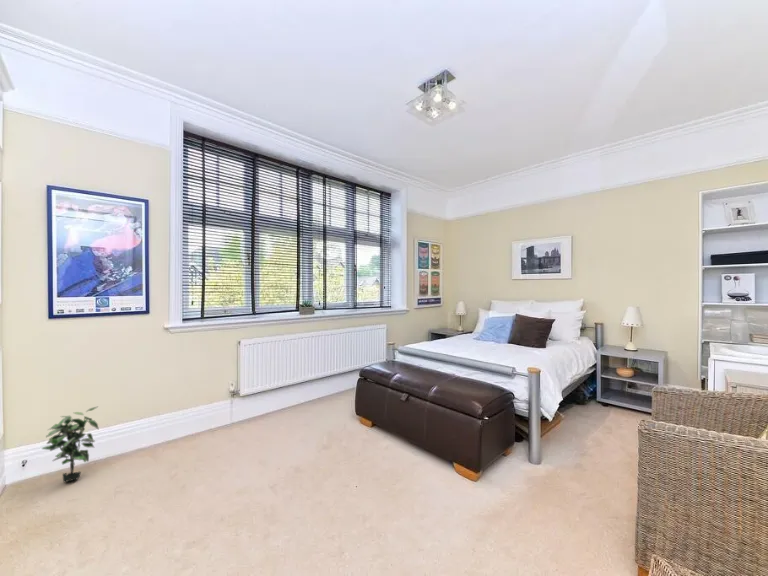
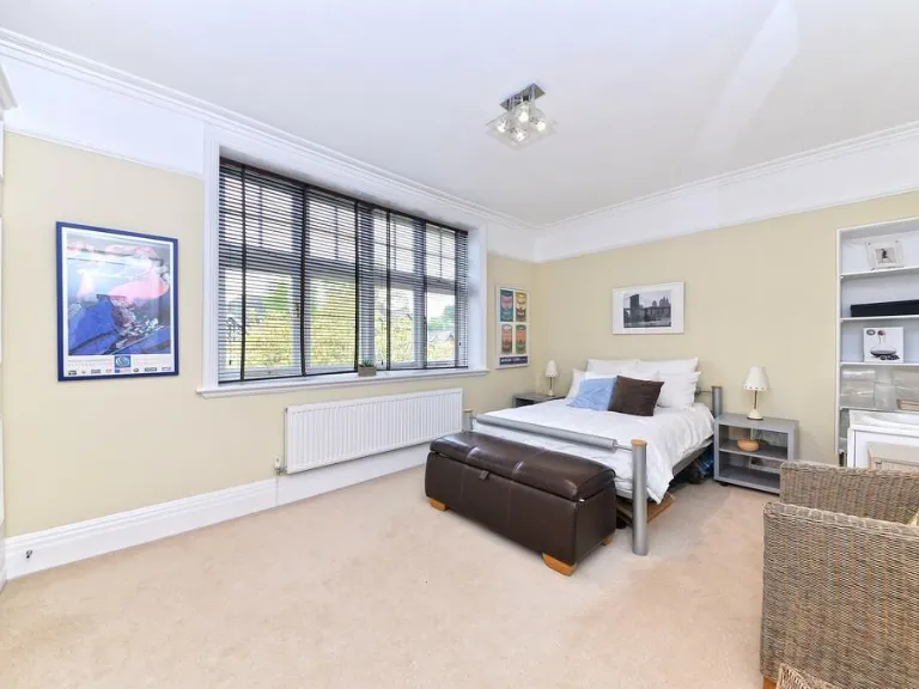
- potted plant [41,406,100,483]
